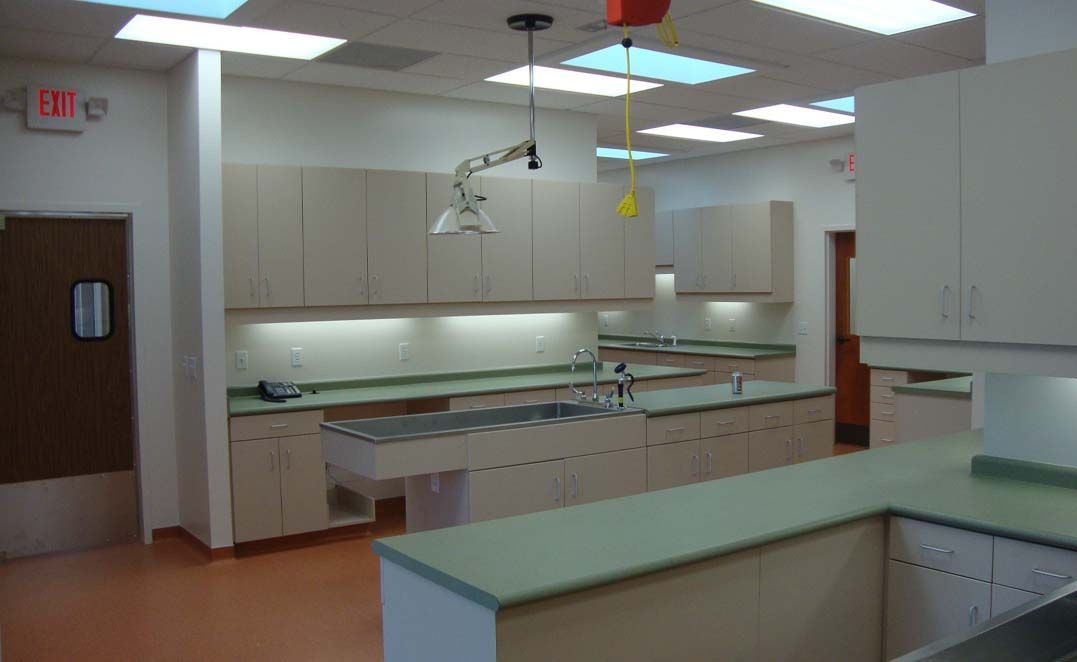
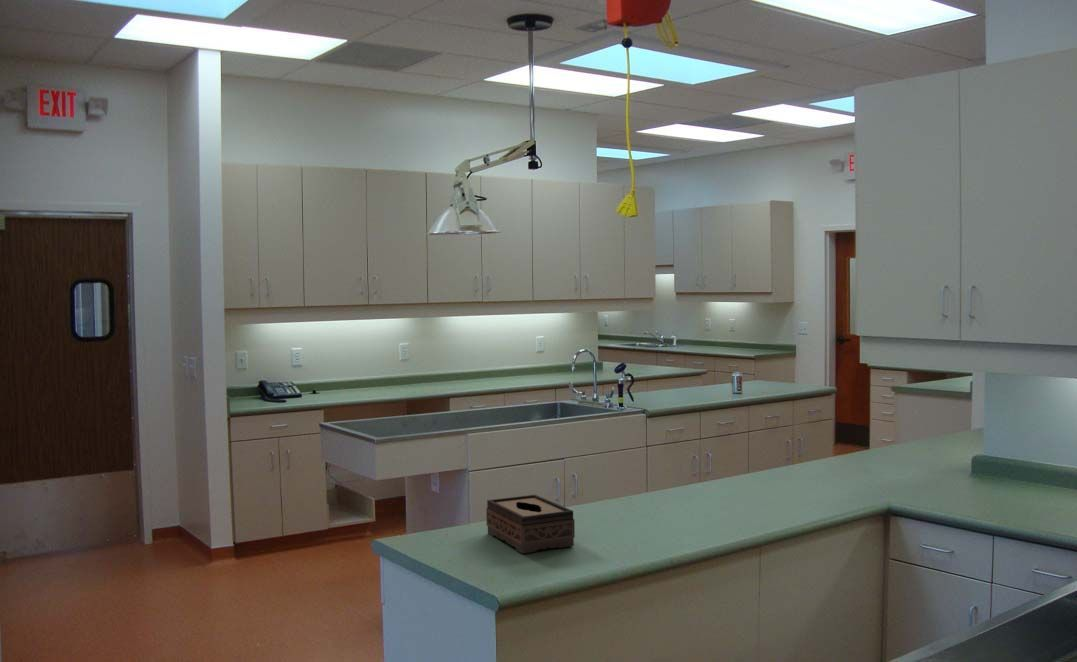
+ tissue box [485,494,576,554]
